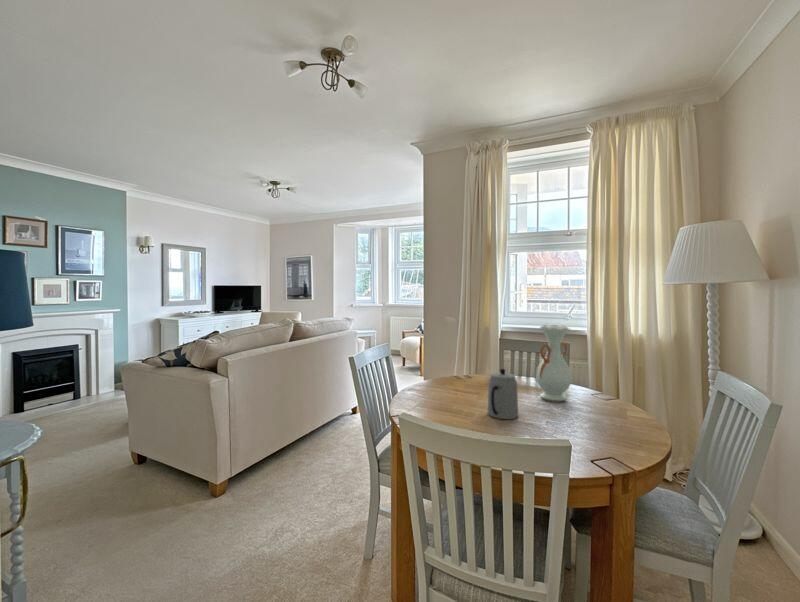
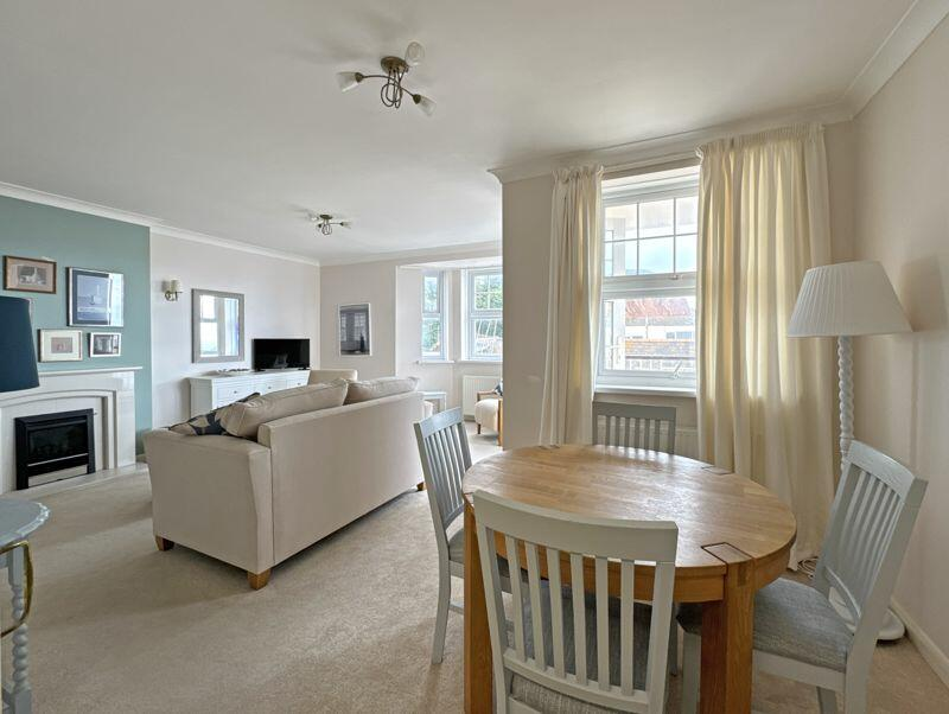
- teapot [486,368,519,420]
- vase [534,324,573,403]
